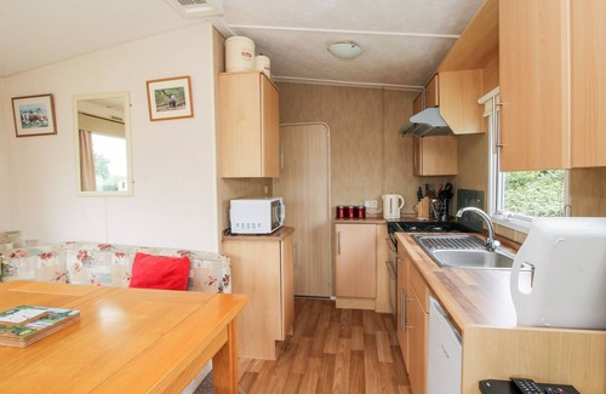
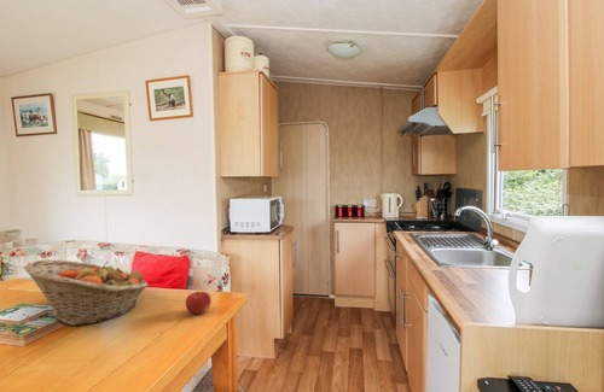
+ fruit [185,289,213,315]
+ fruit basket [23,258,150,327]
